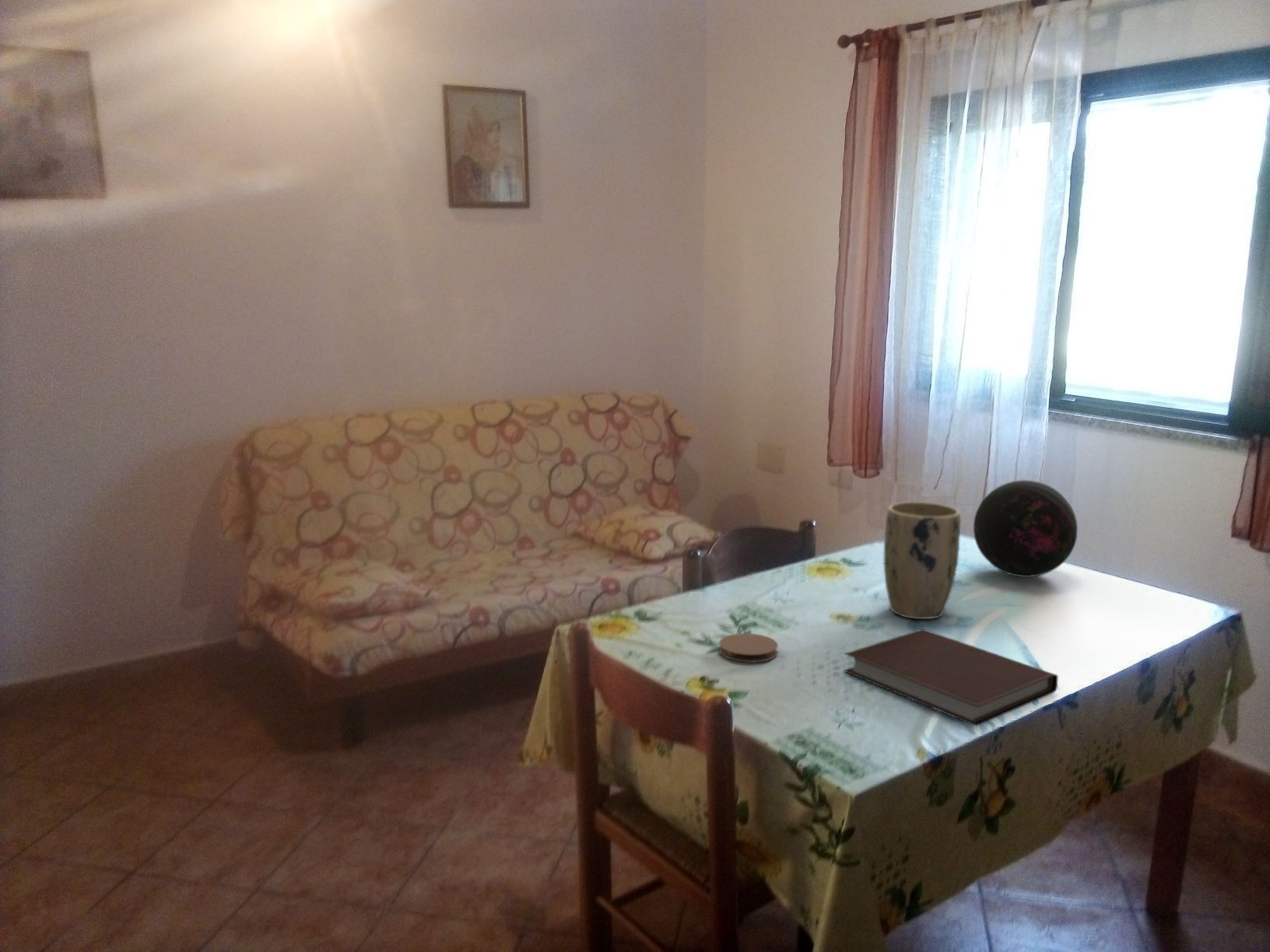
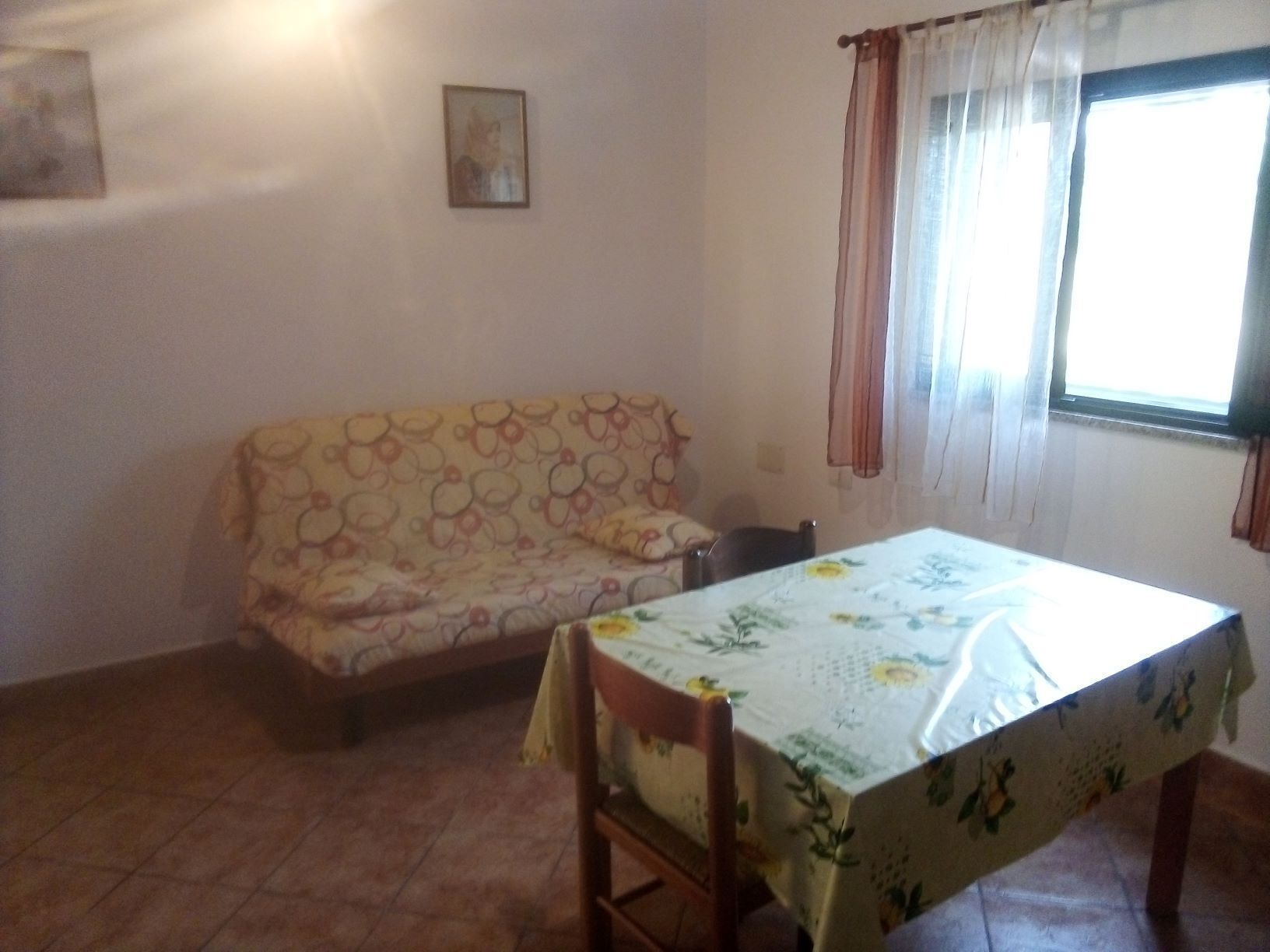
- coaster [718,632,779,663]
- decorative orb [973,479,1079,578]
- plant pot [883,501,961,620]
- notebook [843,628,1058,727]
